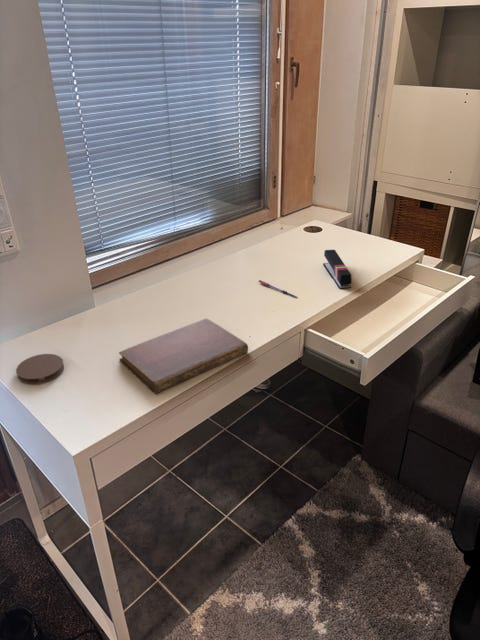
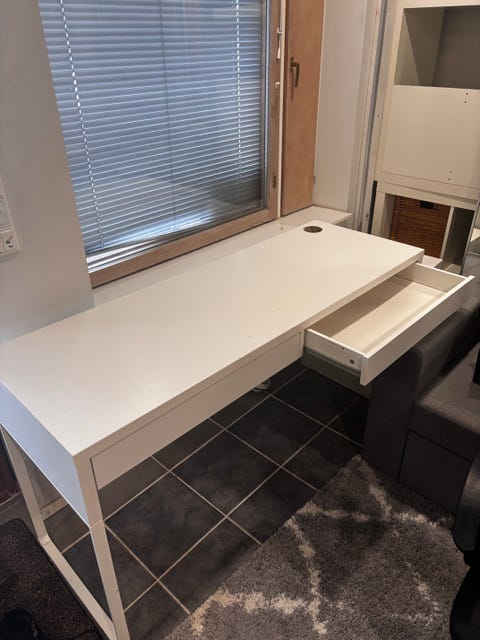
- pen [258,279,298,299]
- stapler [322,249,353,290]
- notebook [118,318,249,395]
- coaster [15,353,65,385]
